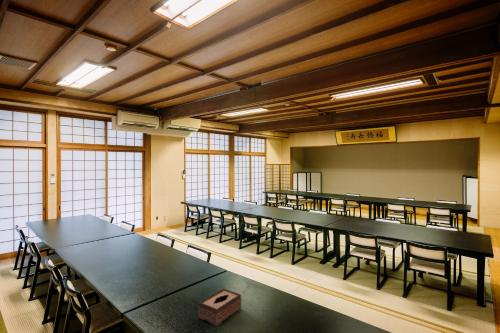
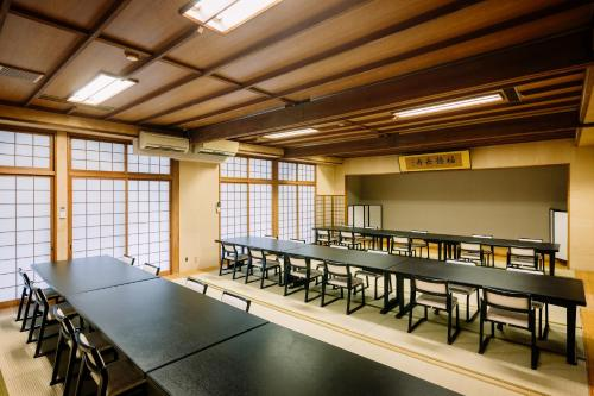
- tissue box [197,288,242,327]
